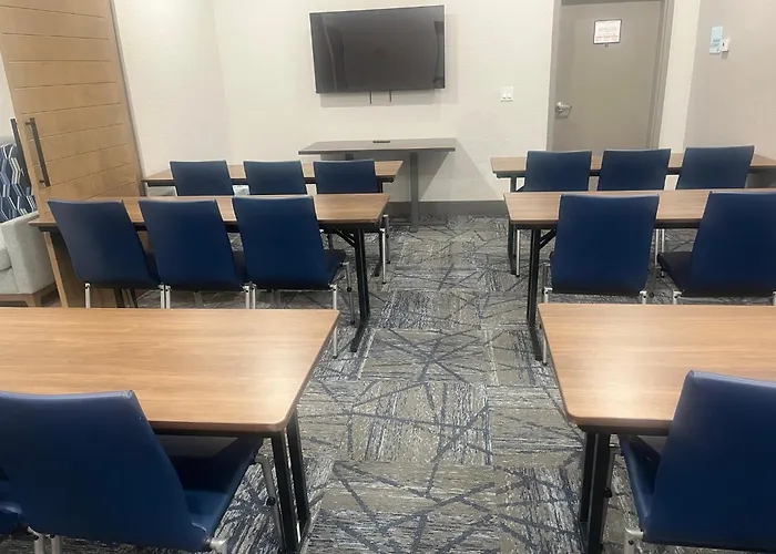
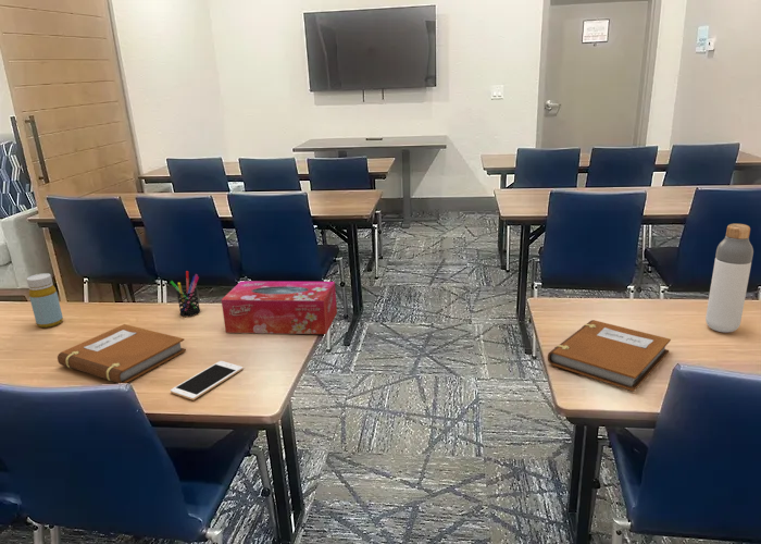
+ cell phone [170,360,244,400]
+ bottle [704,223,754,333]
+ bottle [26,272,64,329]
+ notebook [547,319,672,392]
+ pen holder [170,270,201,318]
+ notebook [57,323,187,384]
+ tissue box [221,280,338,335]
